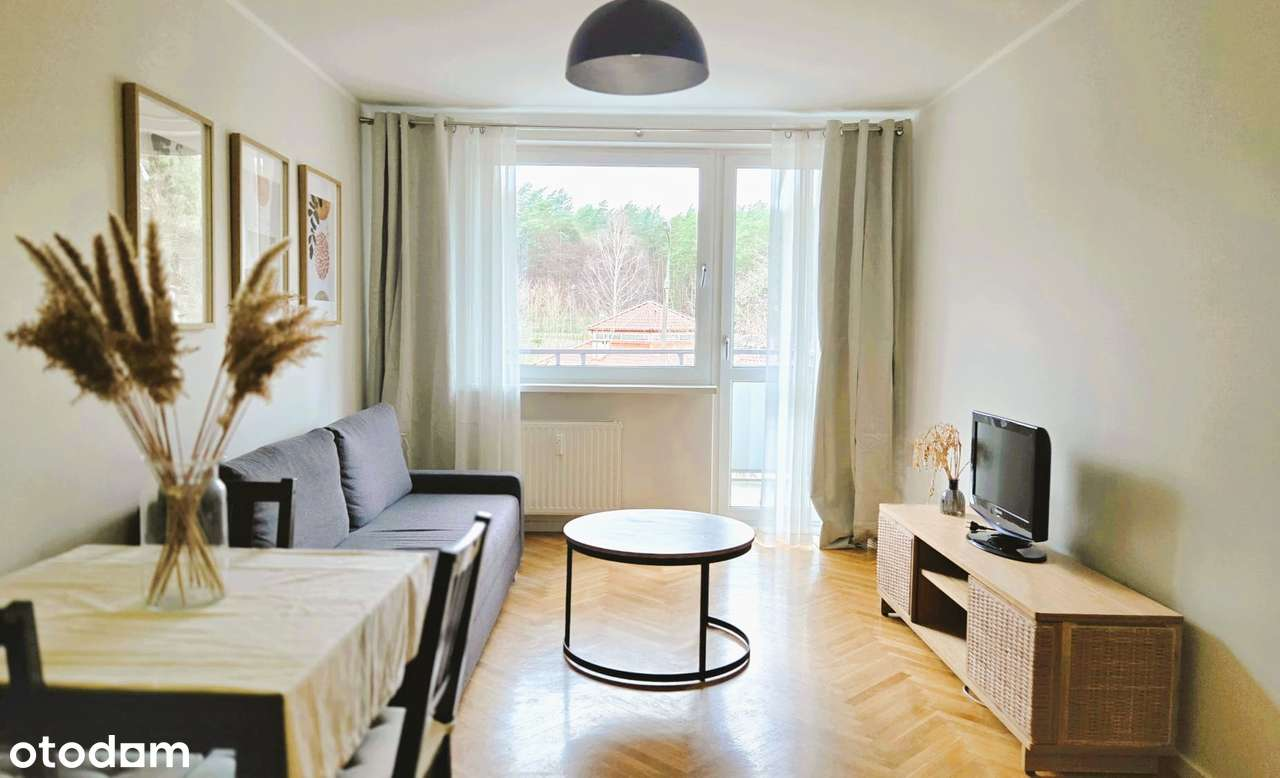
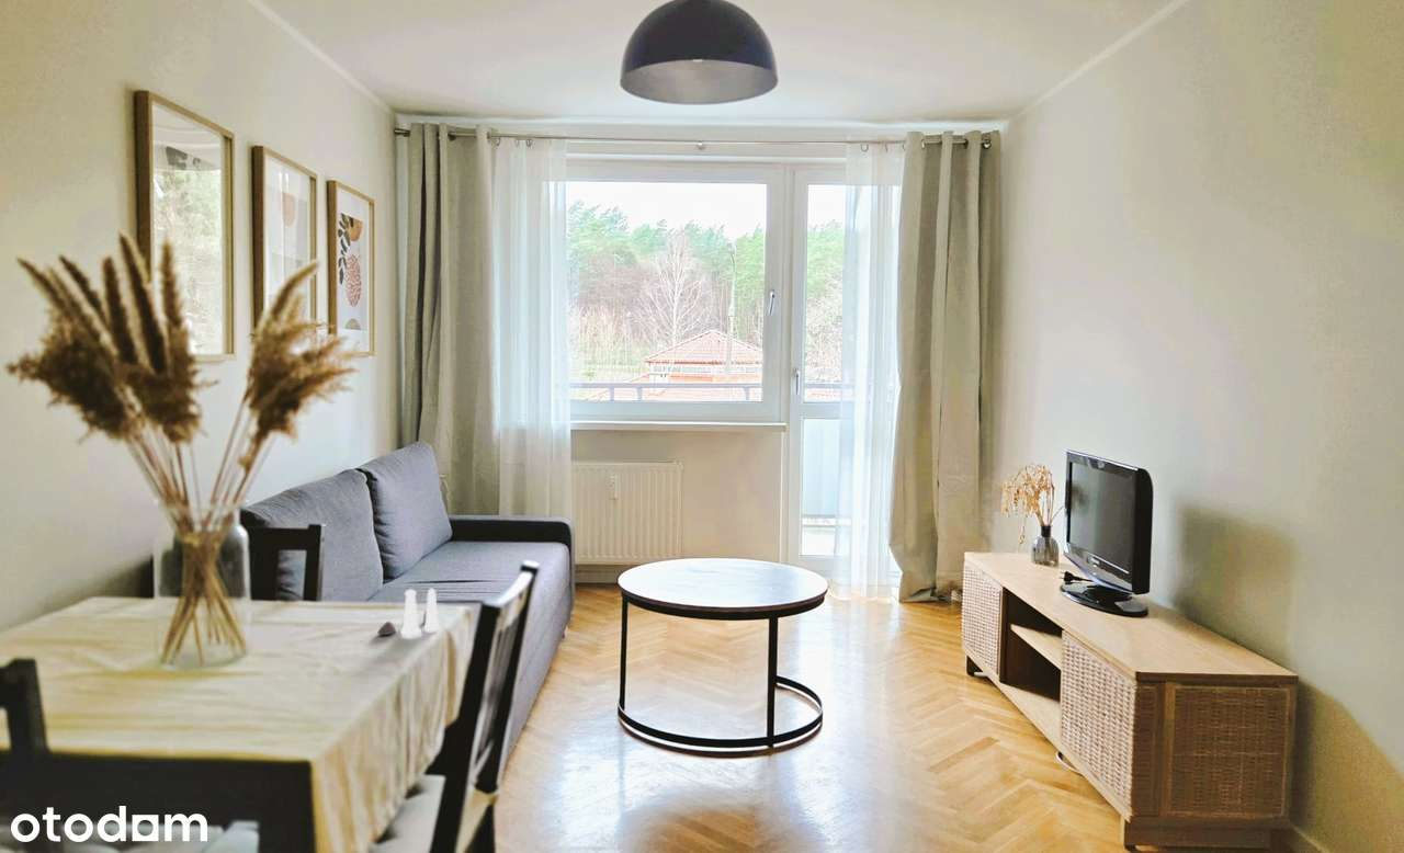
+ salt and pepper shaker set [376,587,442,637]
